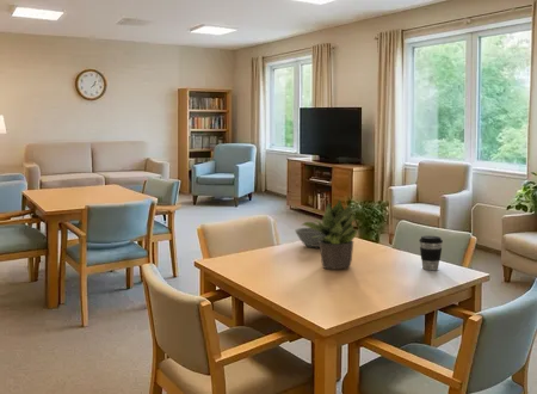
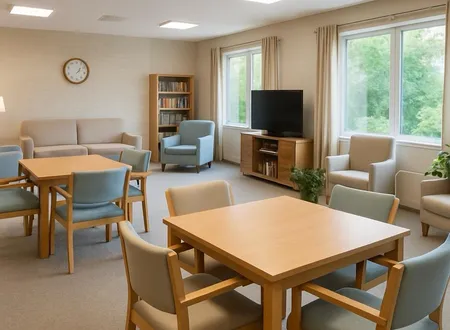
- coffee cup [418,235,444,271]
- potted plant [301,197,360,270]
- bowl [294,227,325,248]
